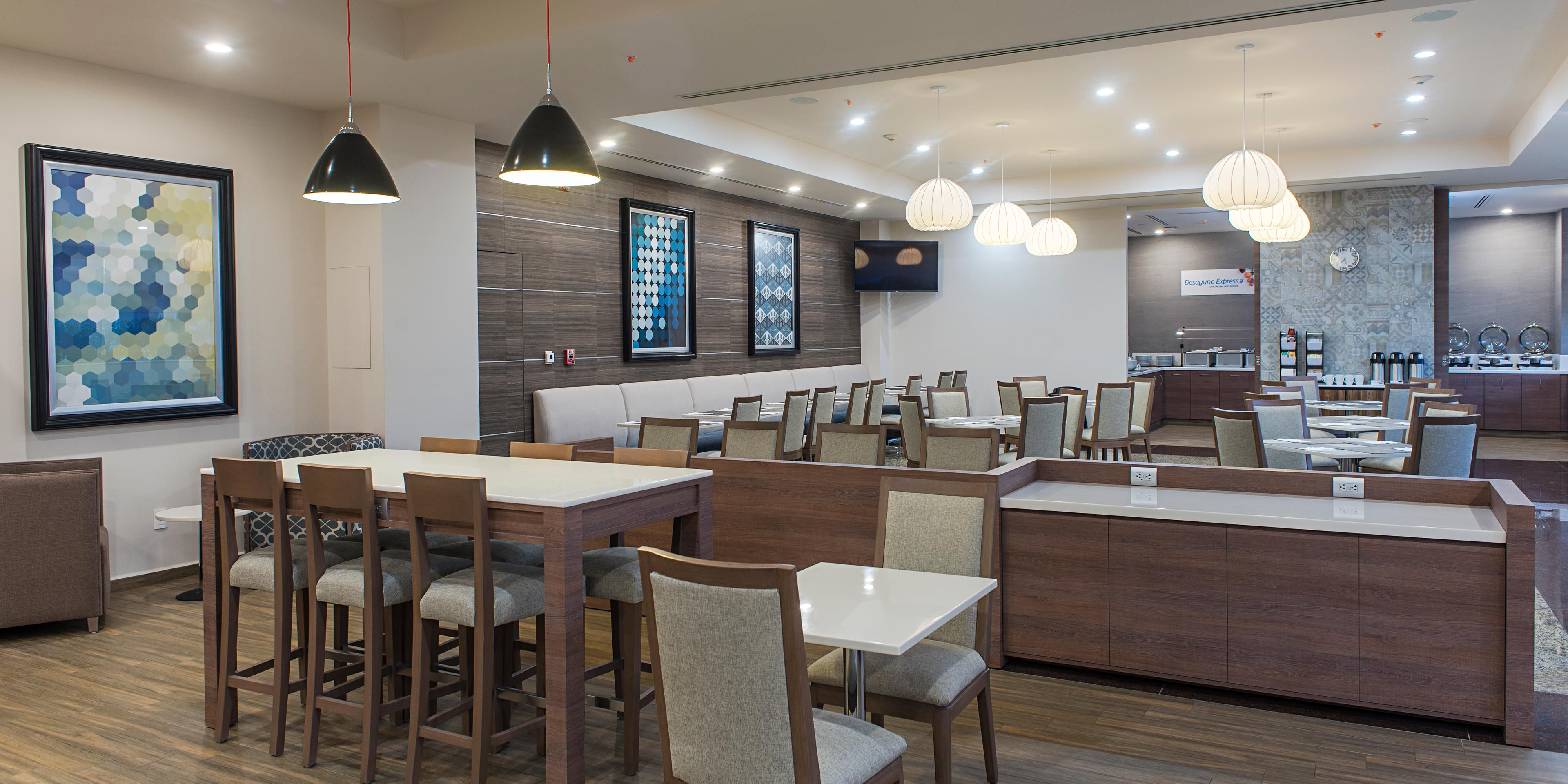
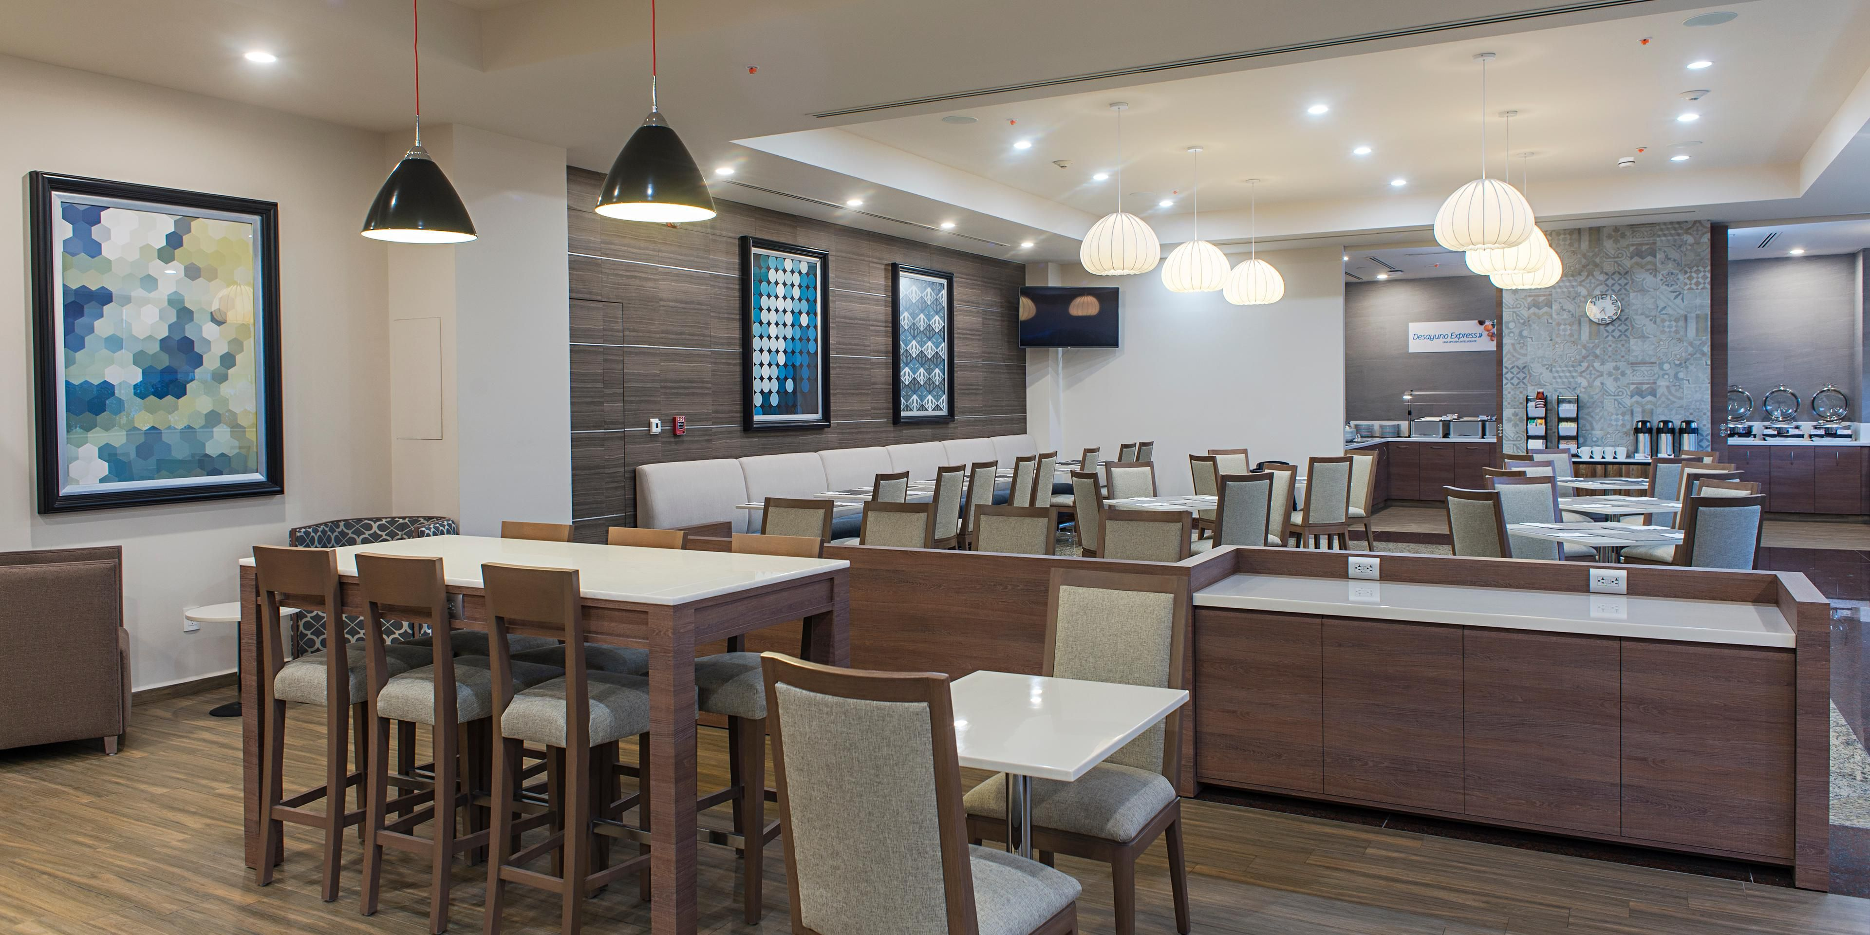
+ smoke detector [1617,156,1636,169]
